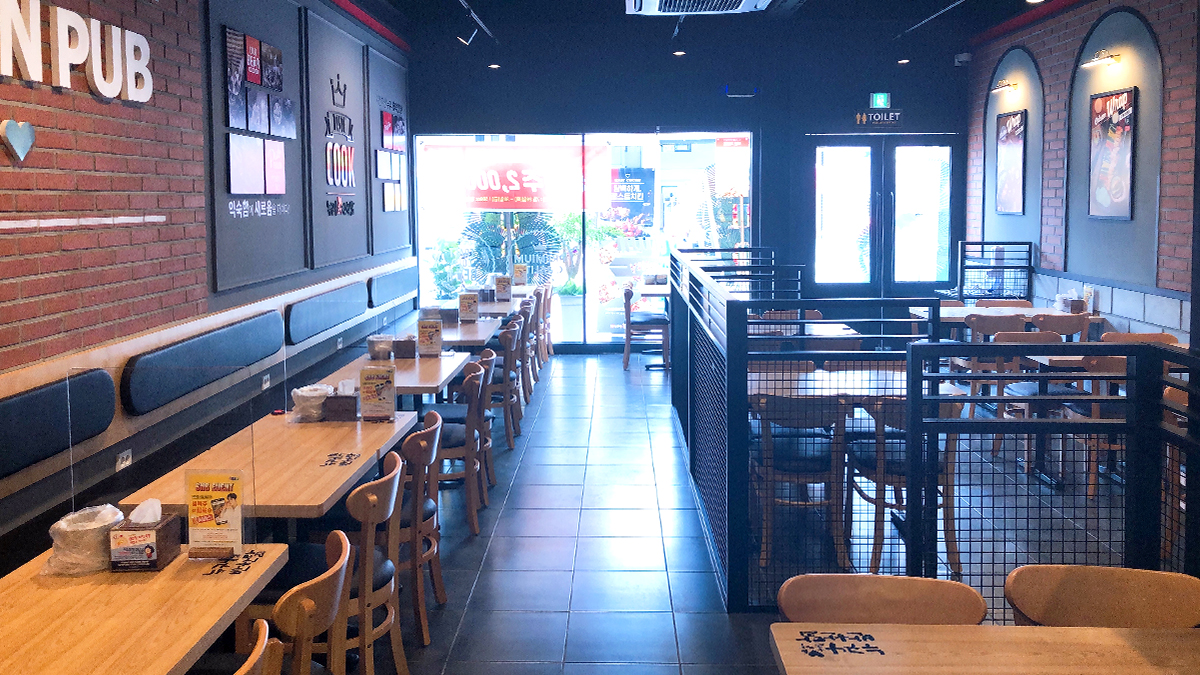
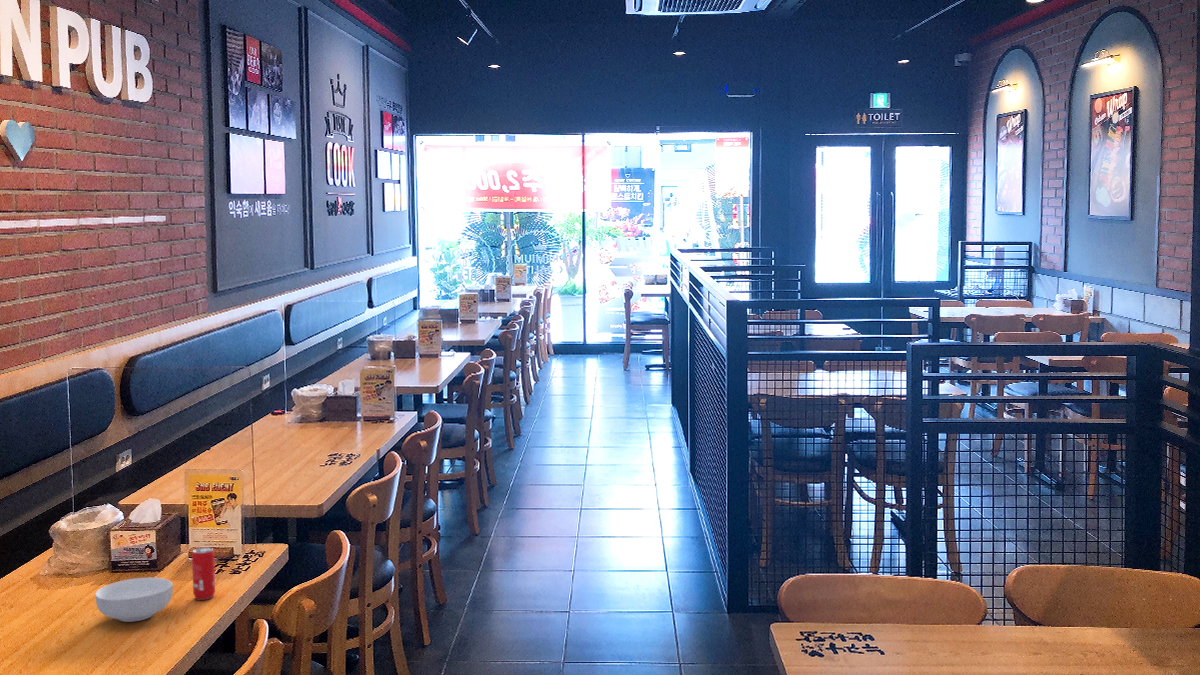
+ beverage can [191,546,216,601]
+ cereal bowl [94,577,174,623]
